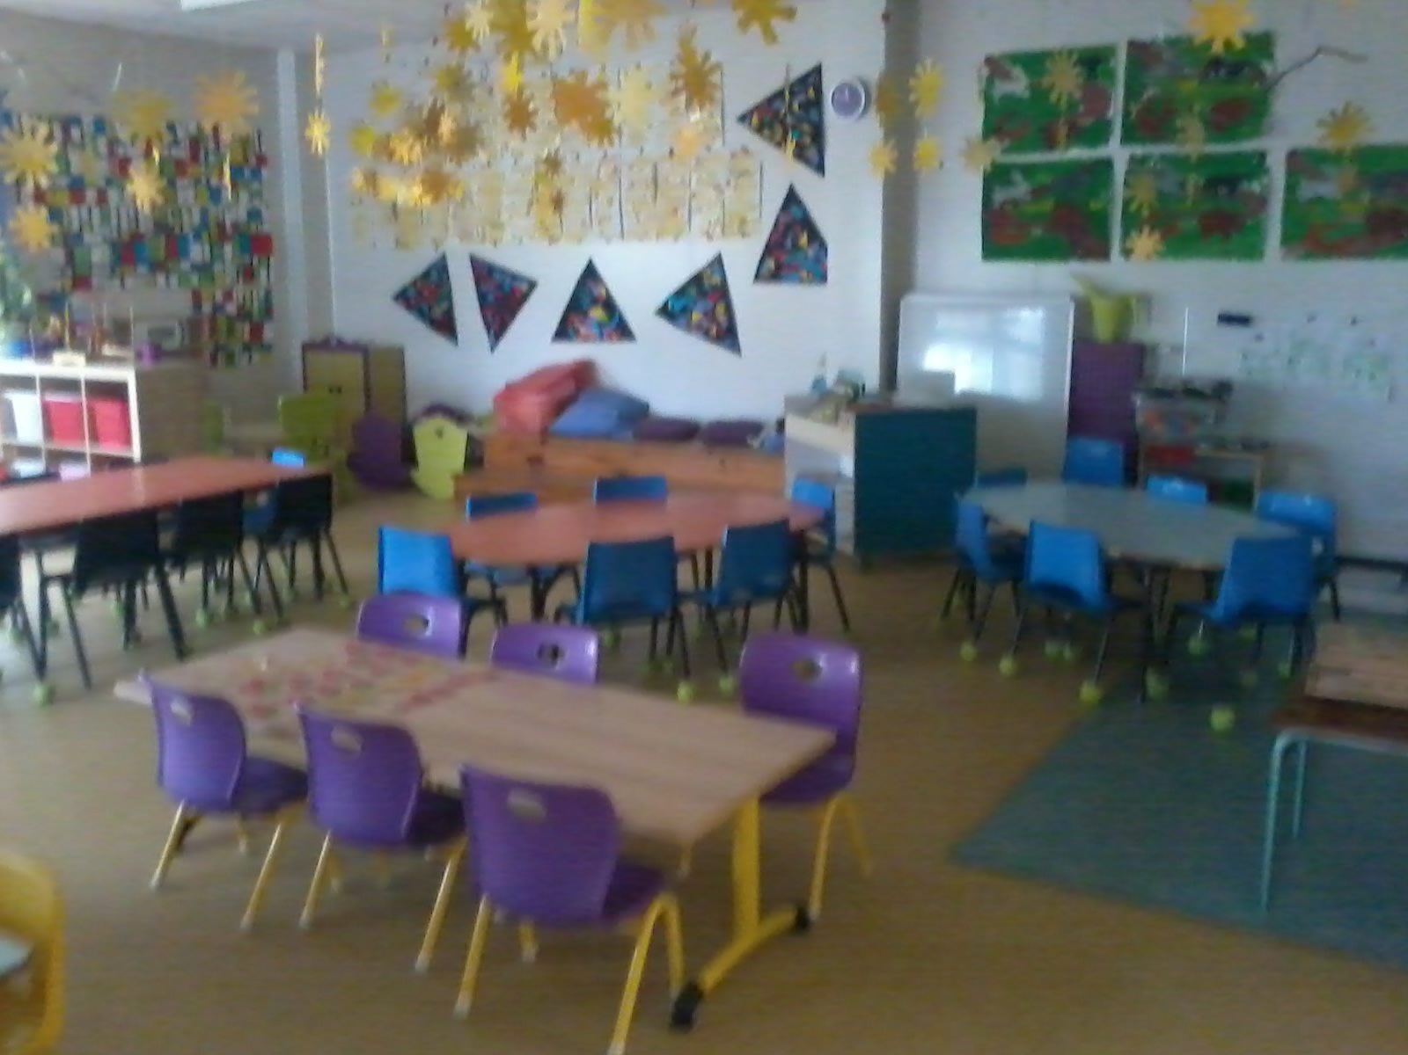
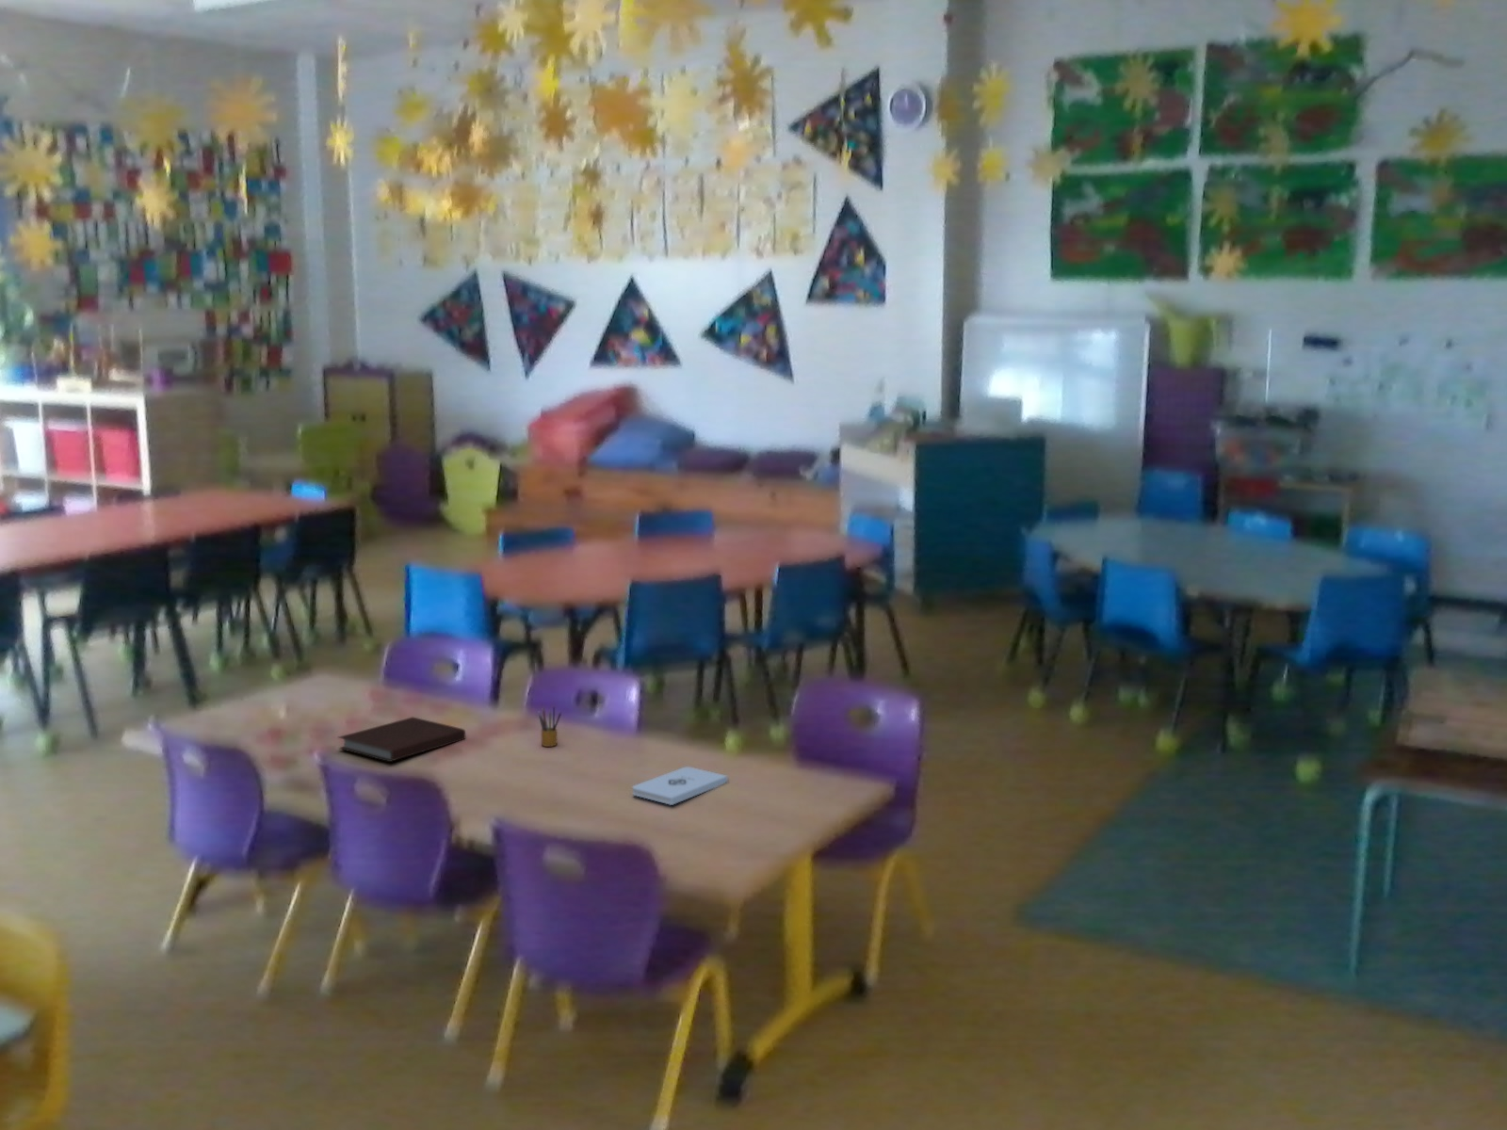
+ notebook [337,716,466,763]
+ pencil box [536,704,562,748]
+ notepad [631,766,729,806]
